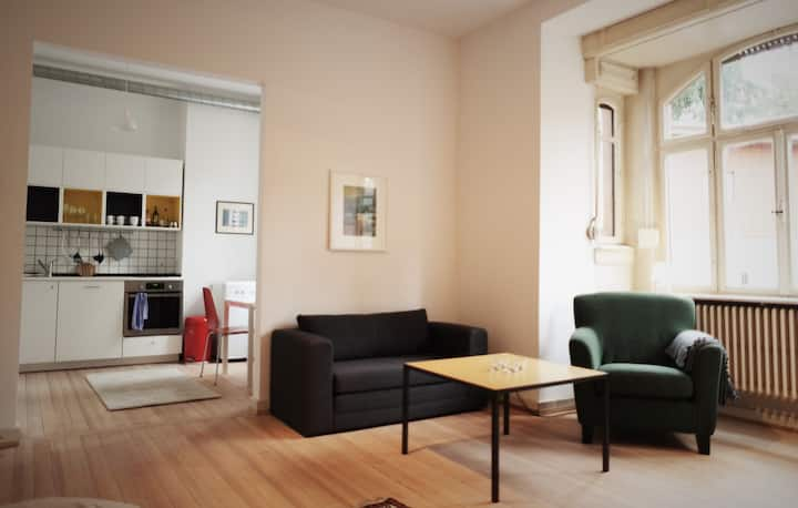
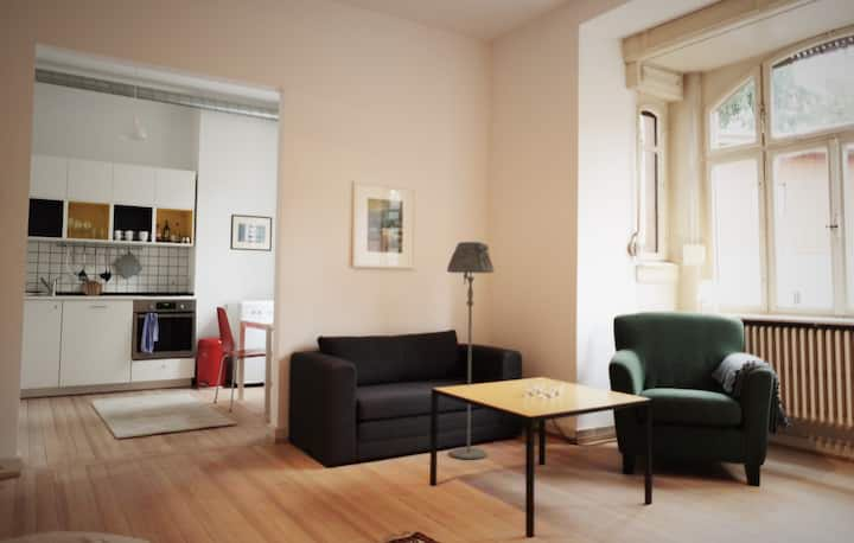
+ floor lamp [446,241,496,461]
